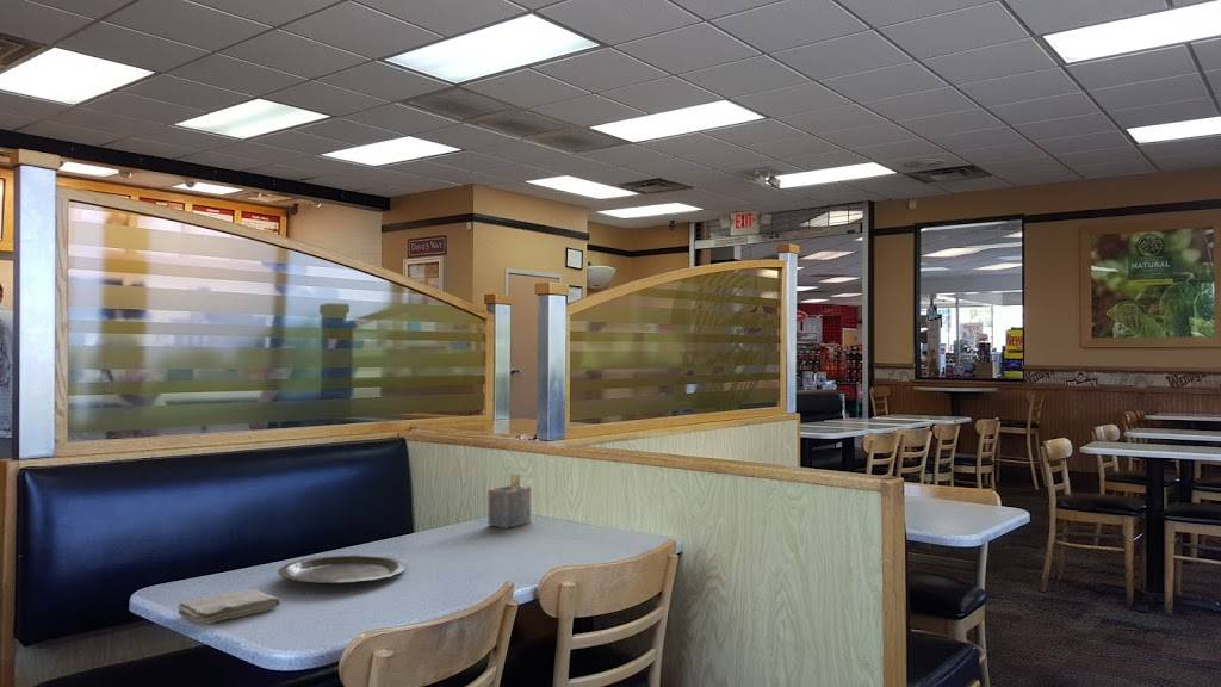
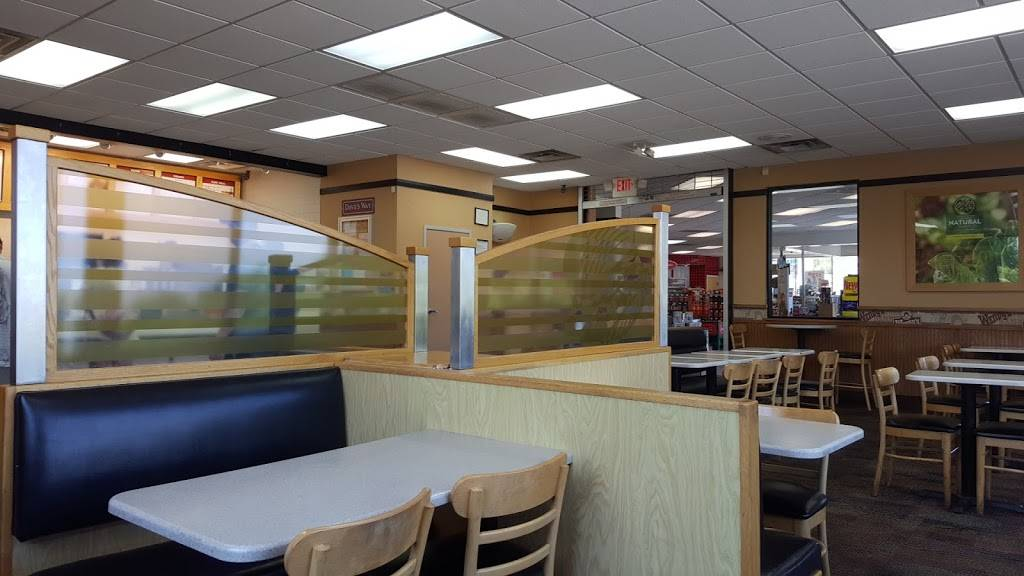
- napkin holder [488,472,532,530]
- plate [277,553,407,587]
- washcloth [176,588,281,625]
